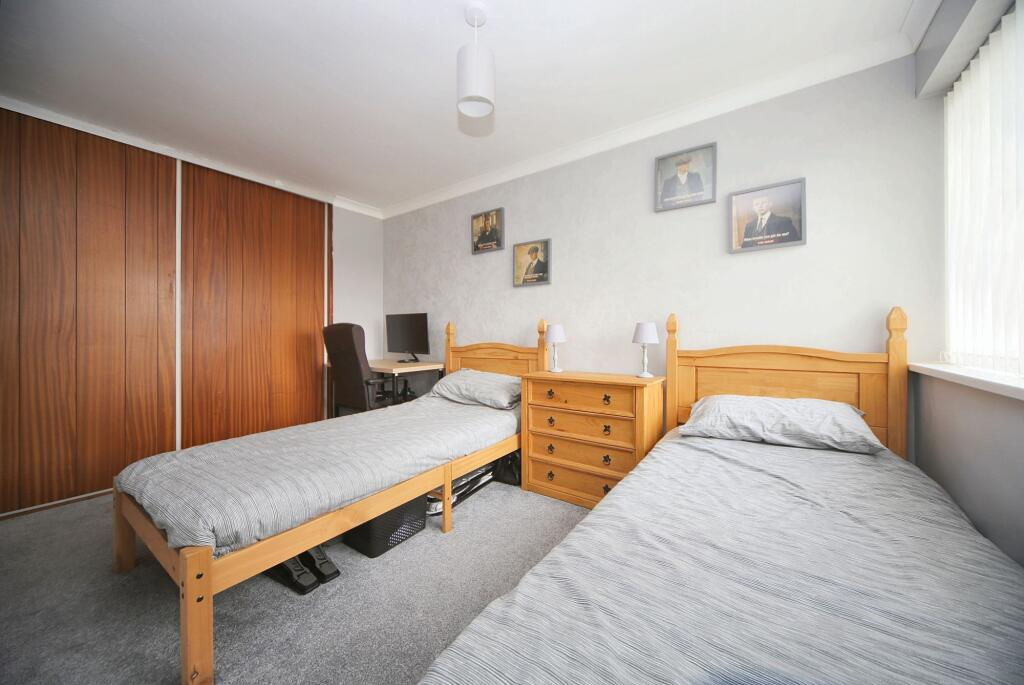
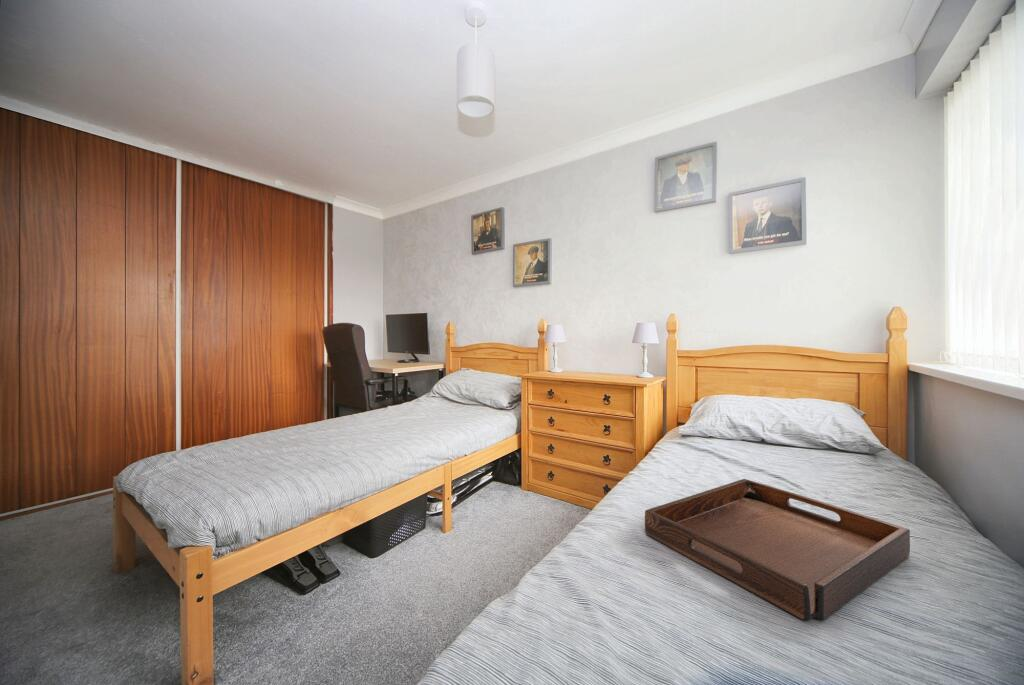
+ serving tray [644,478,911,621]
